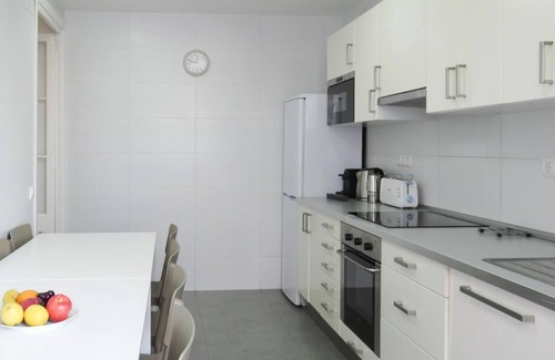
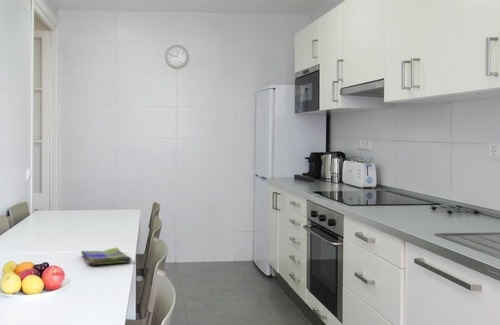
+ dish towel [80,247,132,266]
